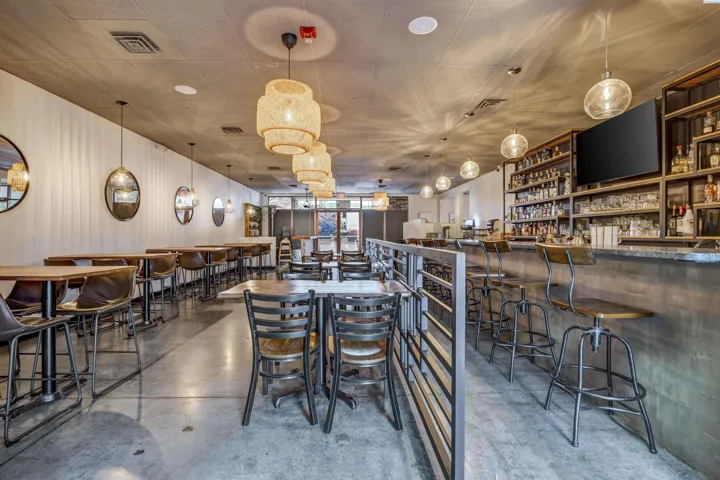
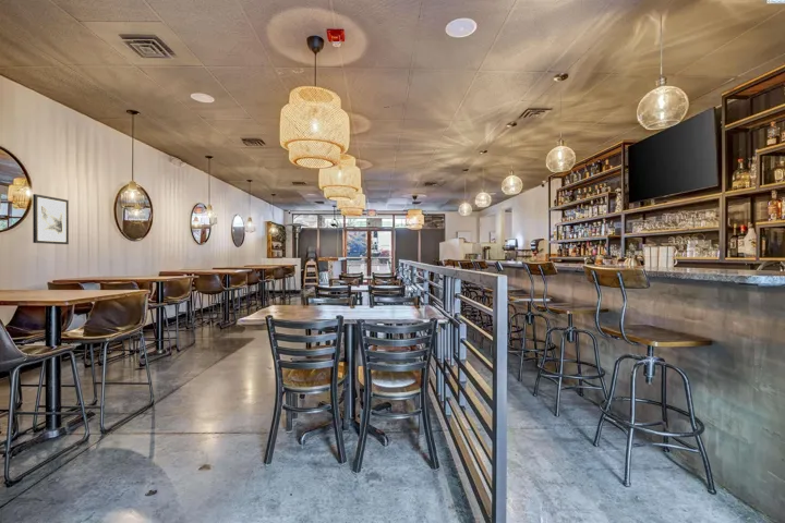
+ wall art [32,193,70,245]
